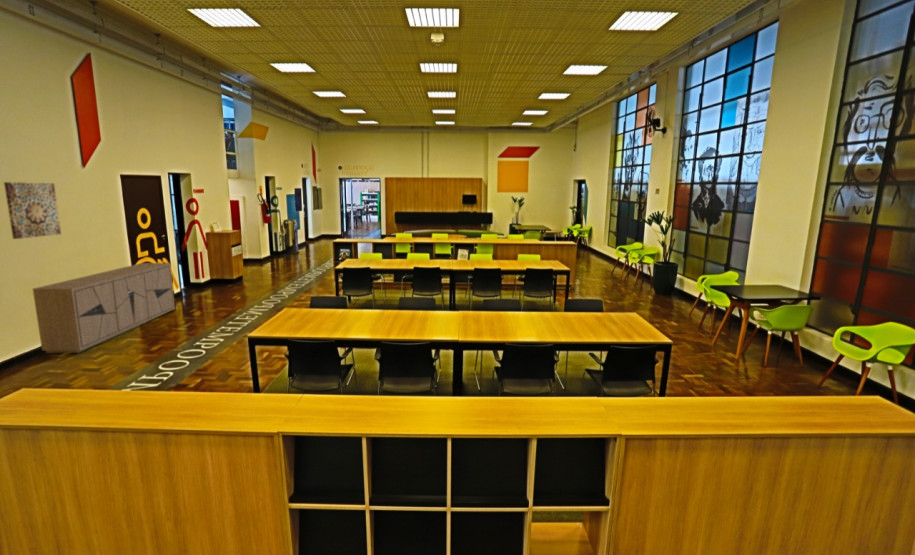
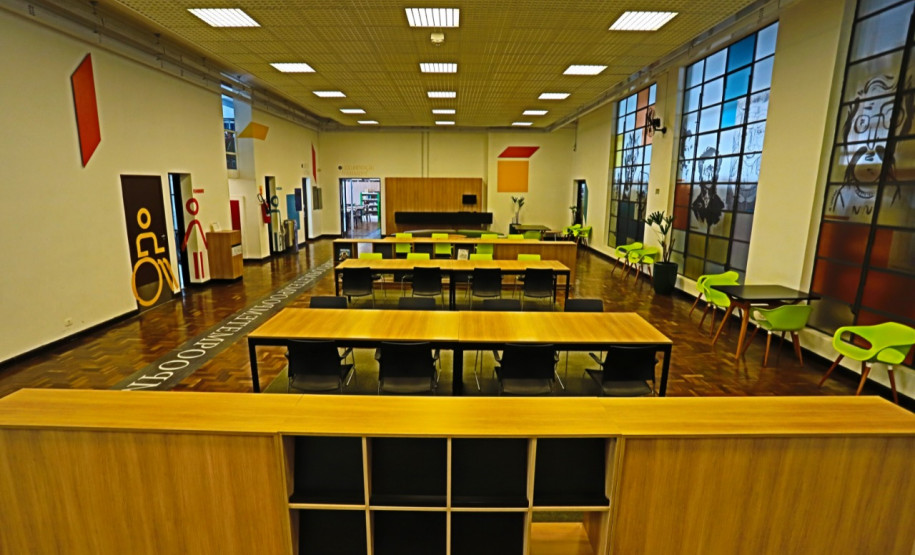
- sideboard [32,262,176,354]
- wall art [3,181,62,240]
